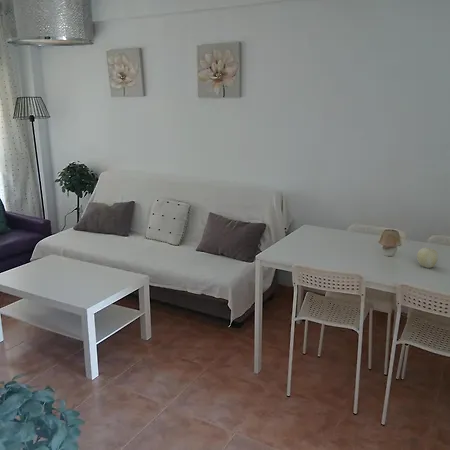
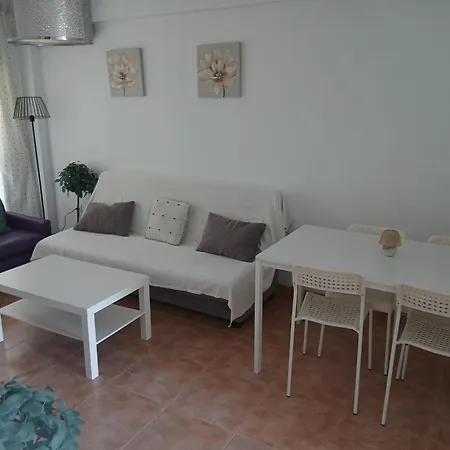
- fruit [416,247,439,269]
